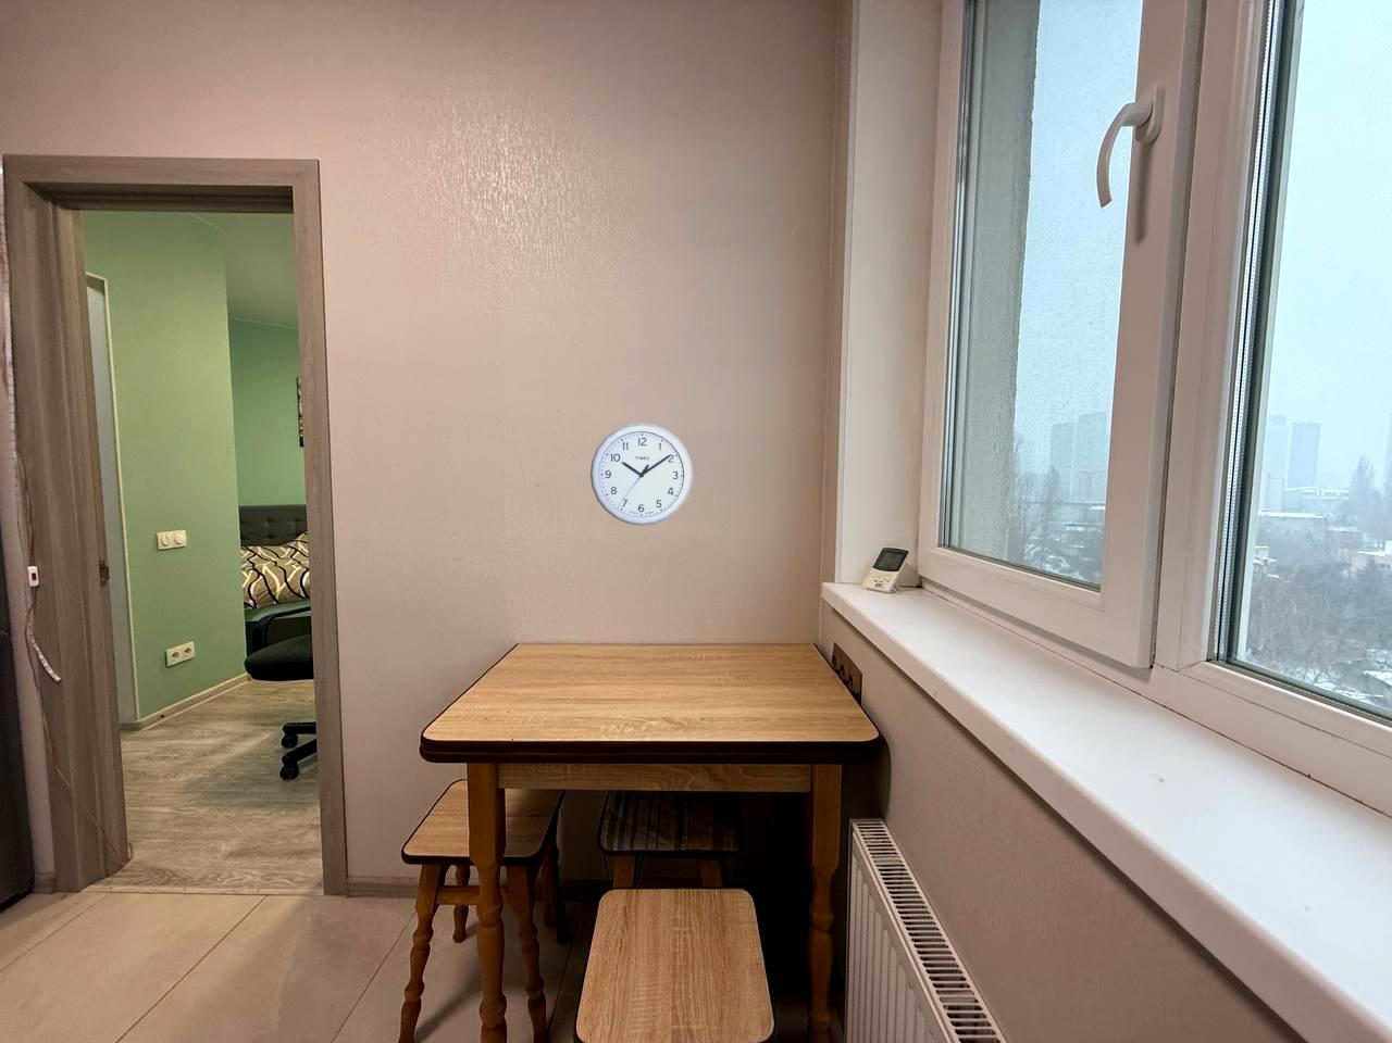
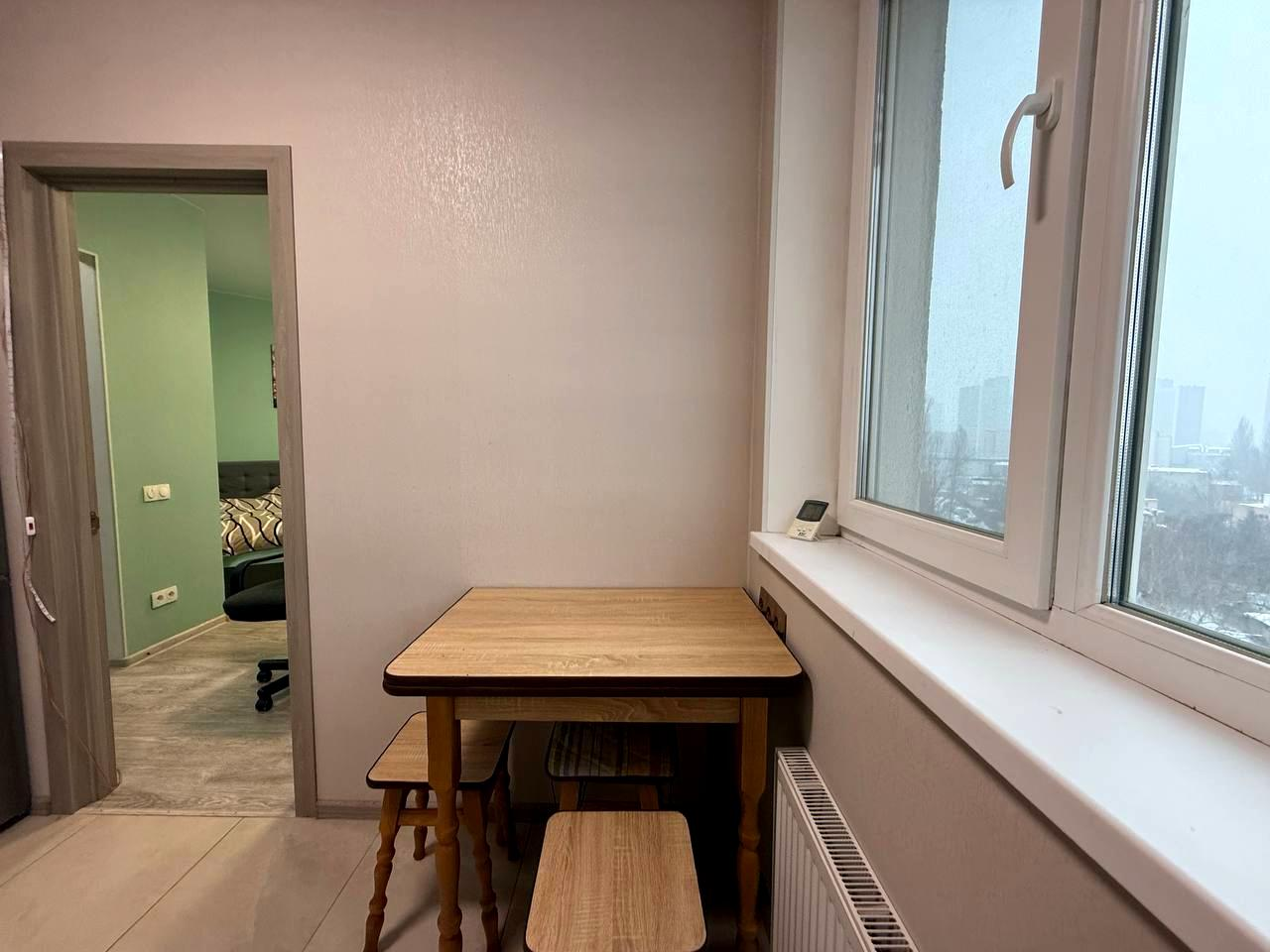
- wall clock [590,422,694,527]
